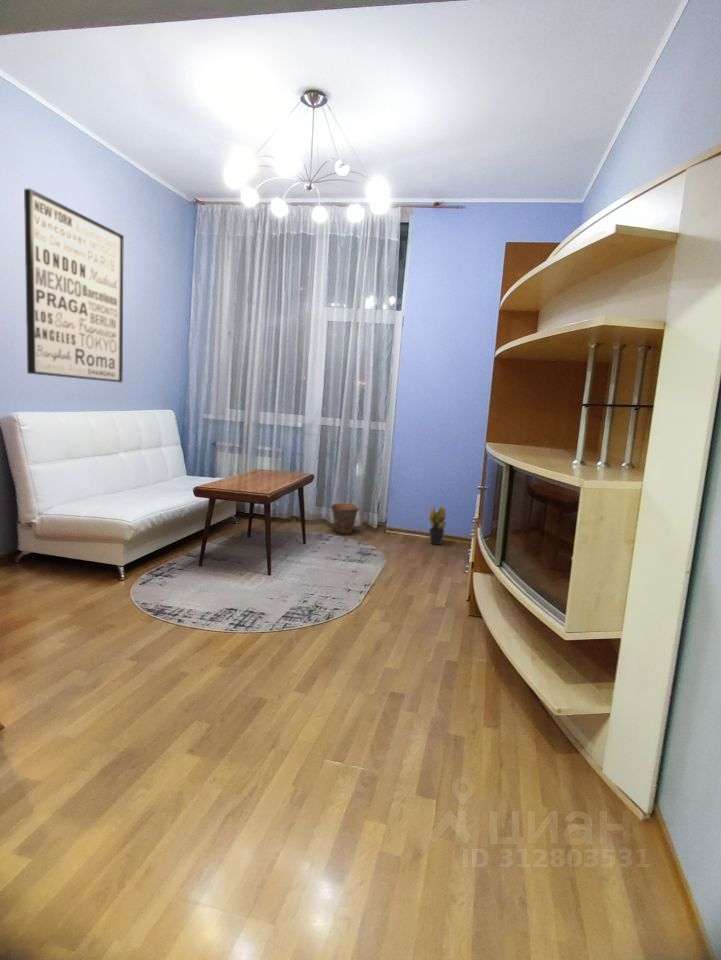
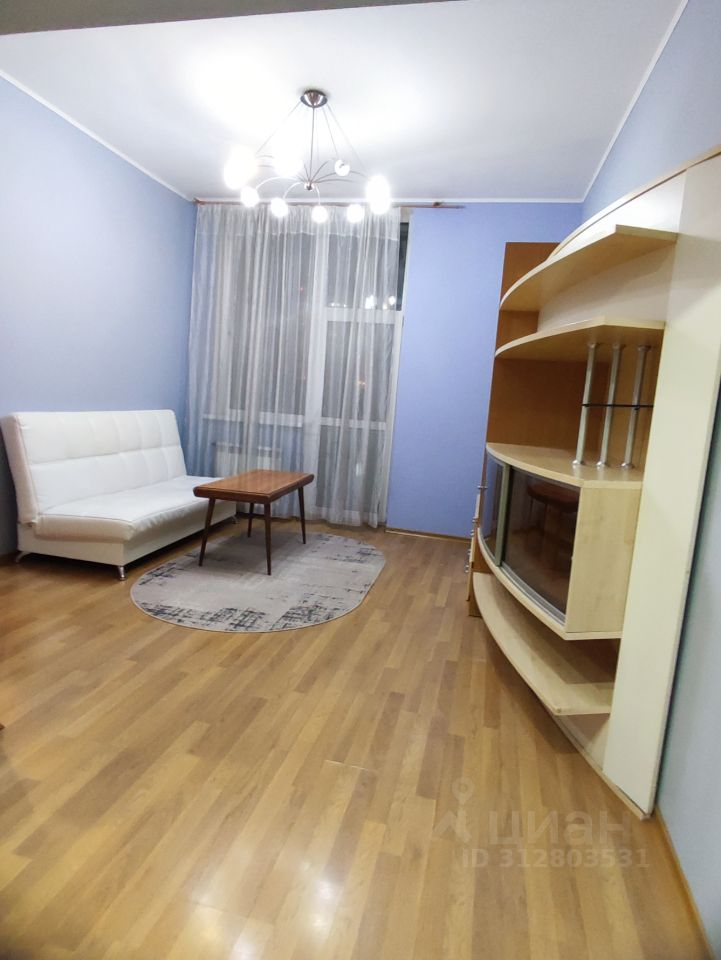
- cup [330,502,360,535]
- potted plant [428,504,450,546]
- wall art [23,188,125,383]
